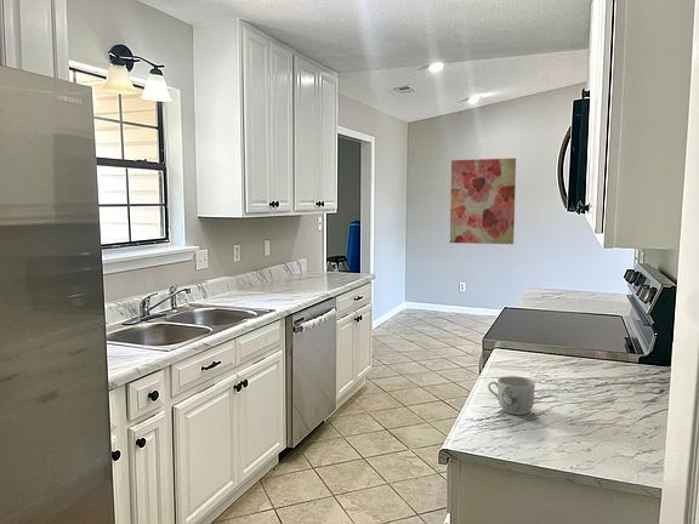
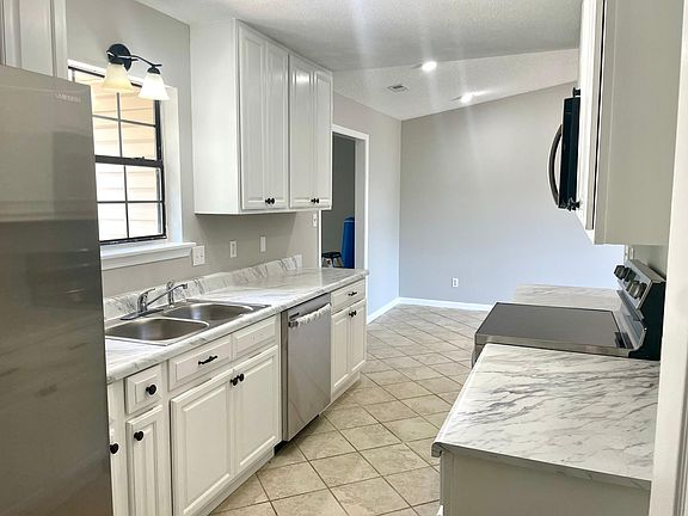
- wall art [449,156,517,245]
- mug [487,375,536,416]
